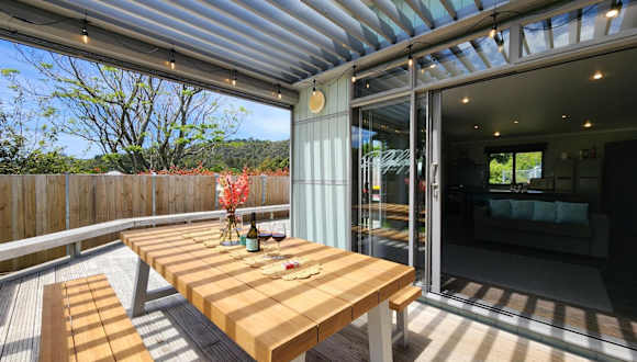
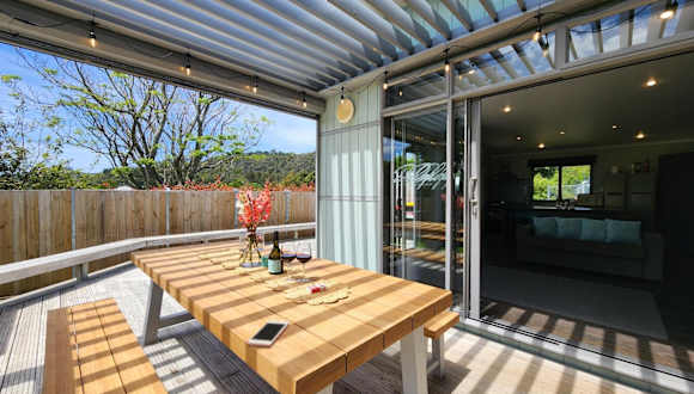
+ cell phone [246,319,291,347]
